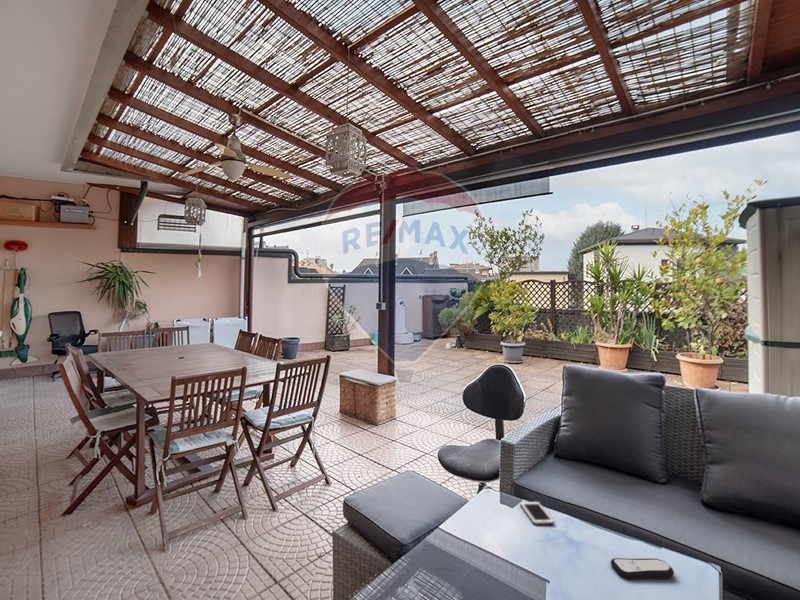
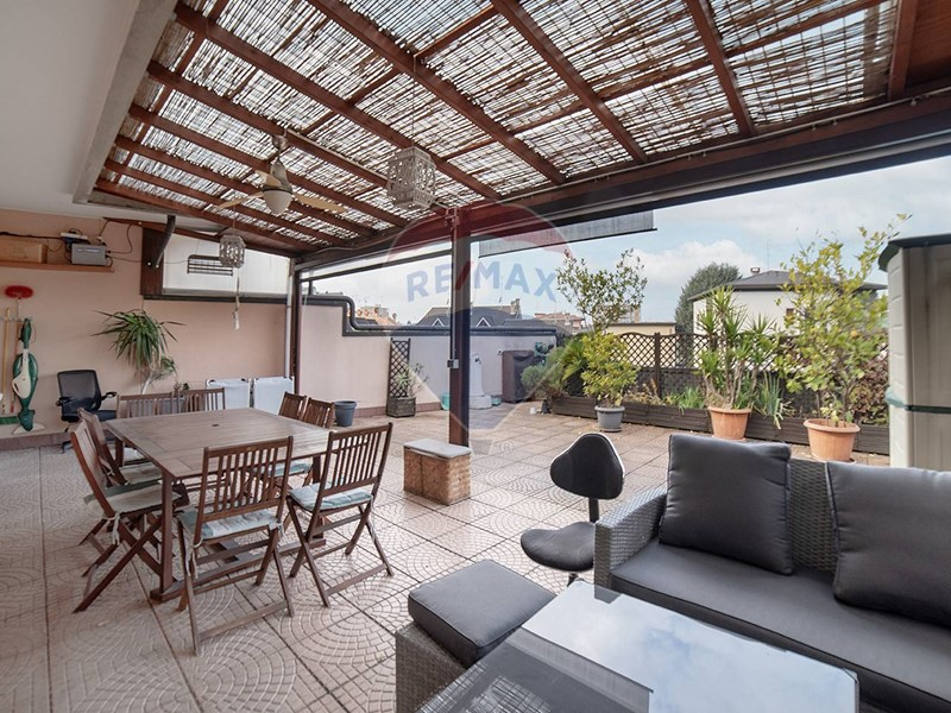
- cell phone [519,500,555,526]
- remote control [610,557,675,580]
